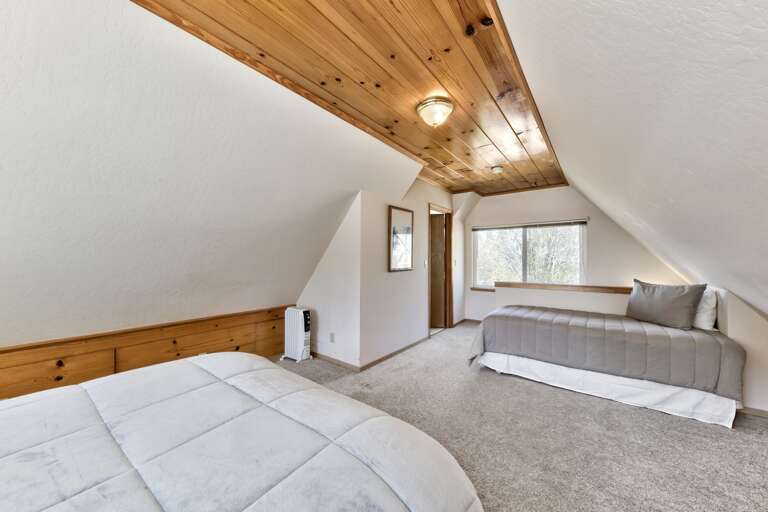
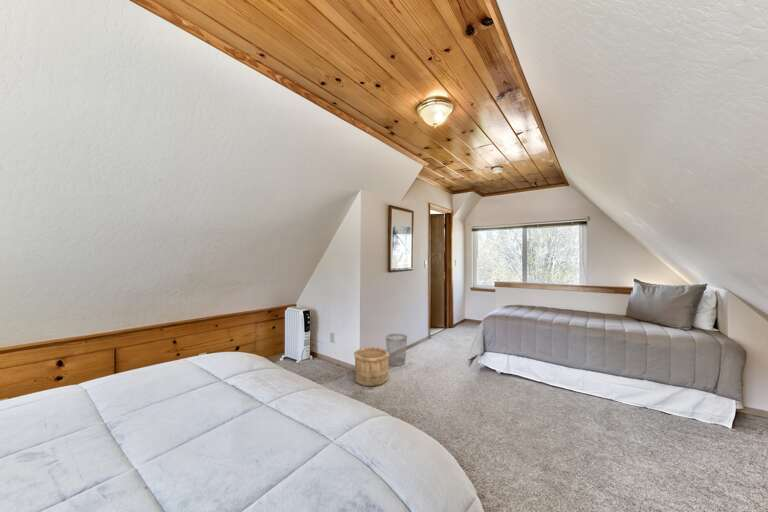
+ wastebasket [385,333,408,367]
+ wooden bucket [353,346,390,387]
